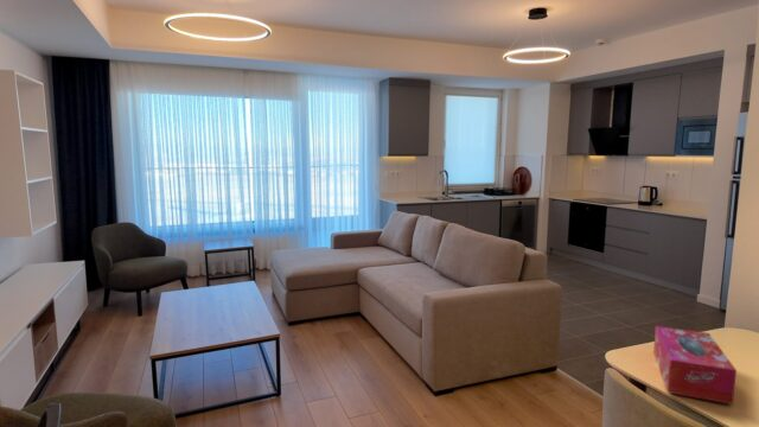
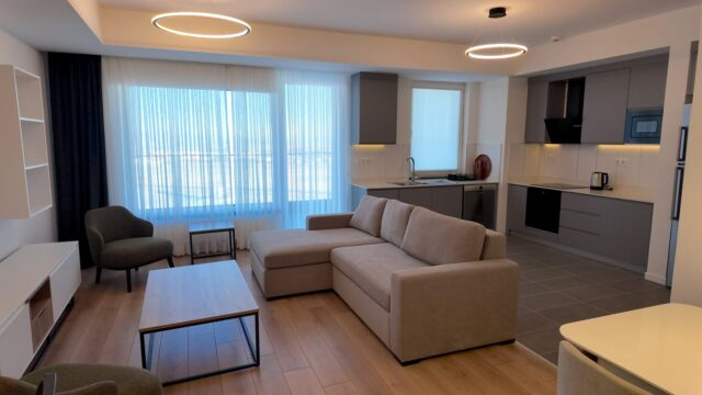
- tissue box [652,325,738,406]
